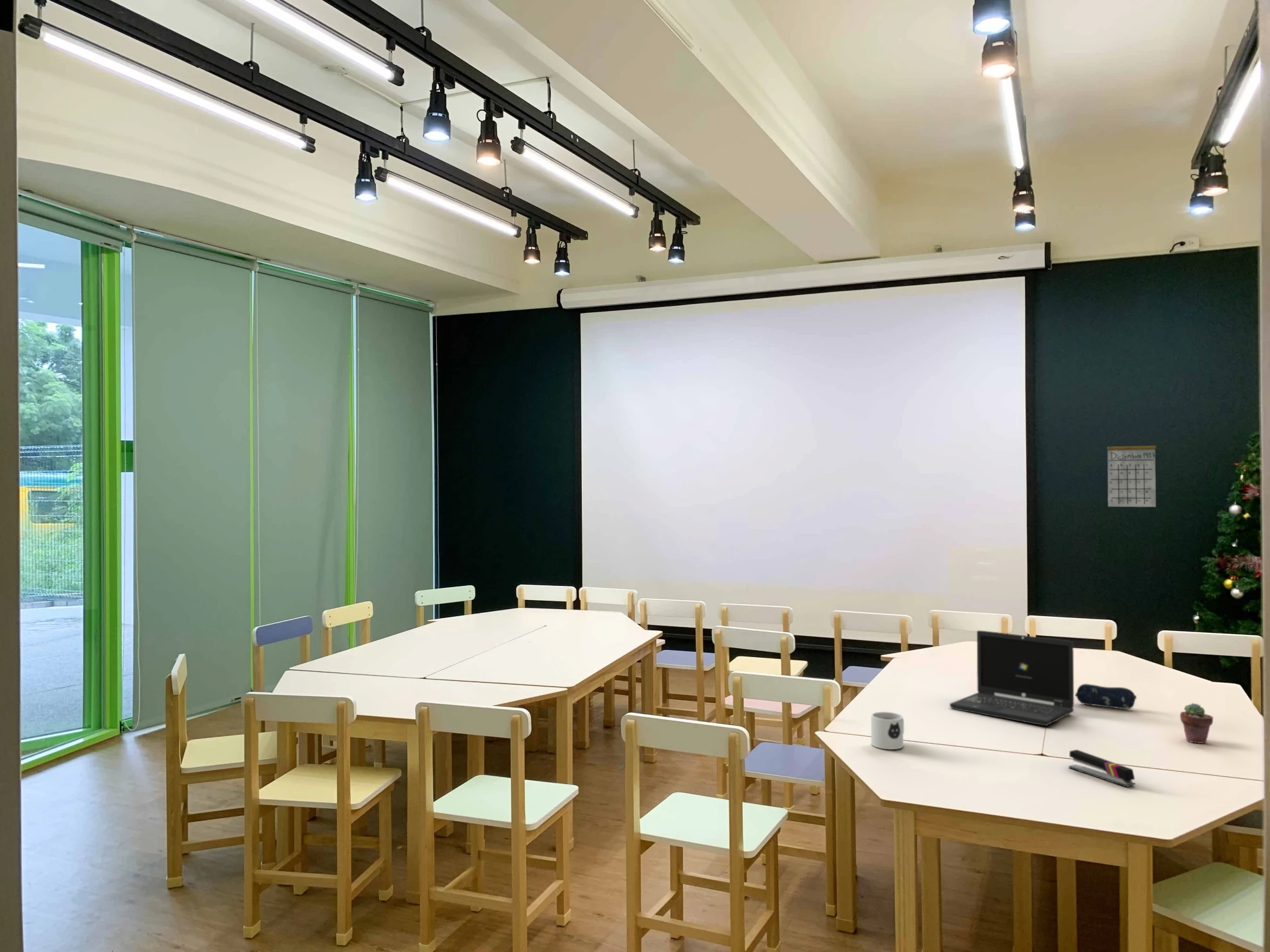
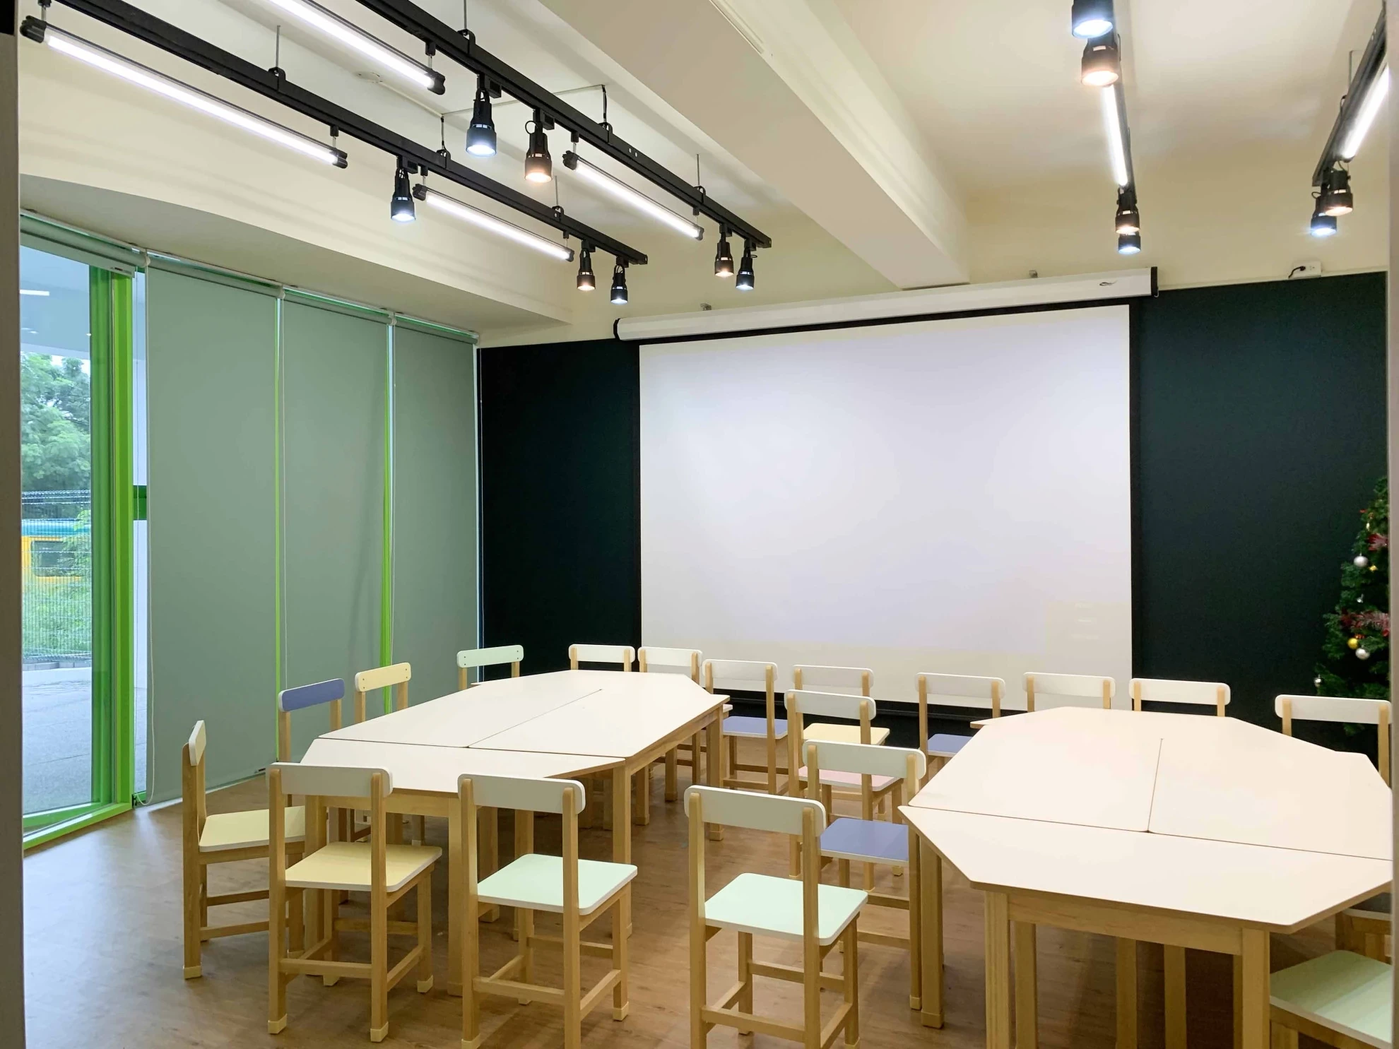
- stapler [1068,749,1136,787]
- laptop [949,630,1074,727]
- potted succulent [1180,703,1214,744]
- mug [870,711,904,750]
- pencil case [1074,683,1137,710]
- calendar [1106,433,1156,508]
